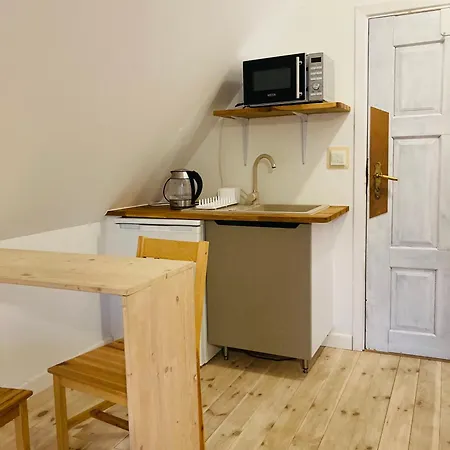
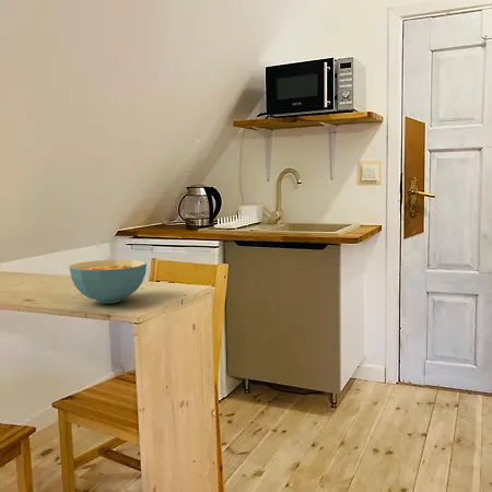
+ cereal bowl [69,258,148,304]
